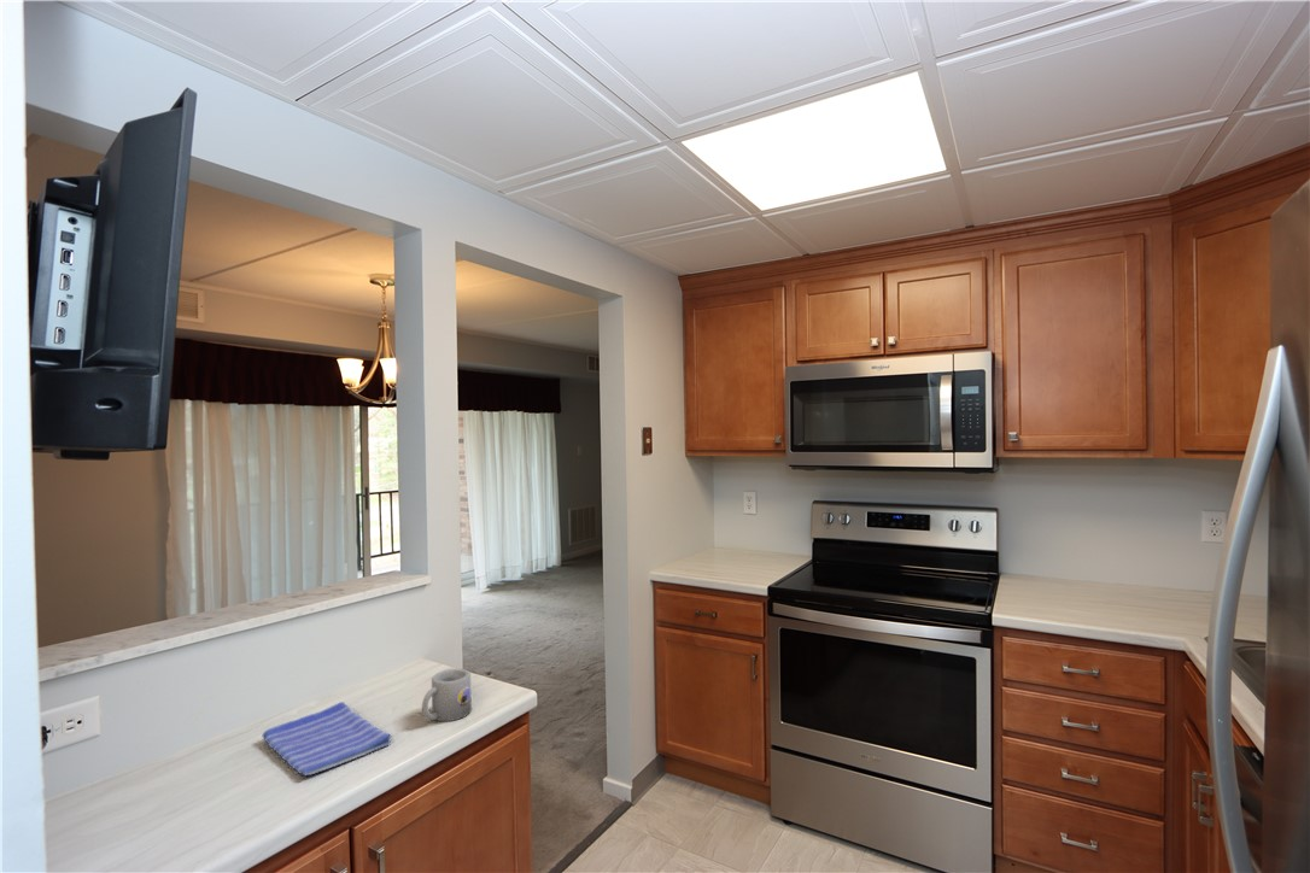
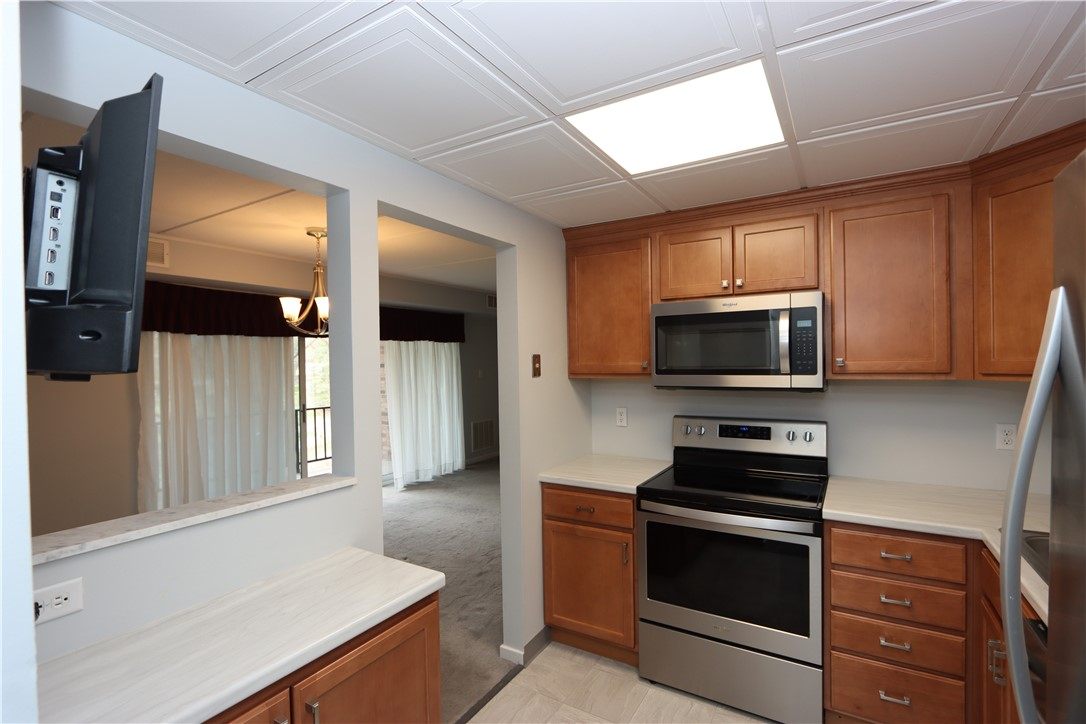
- mug [421,668,473,722]
- dish towel [262,701,392,777]
